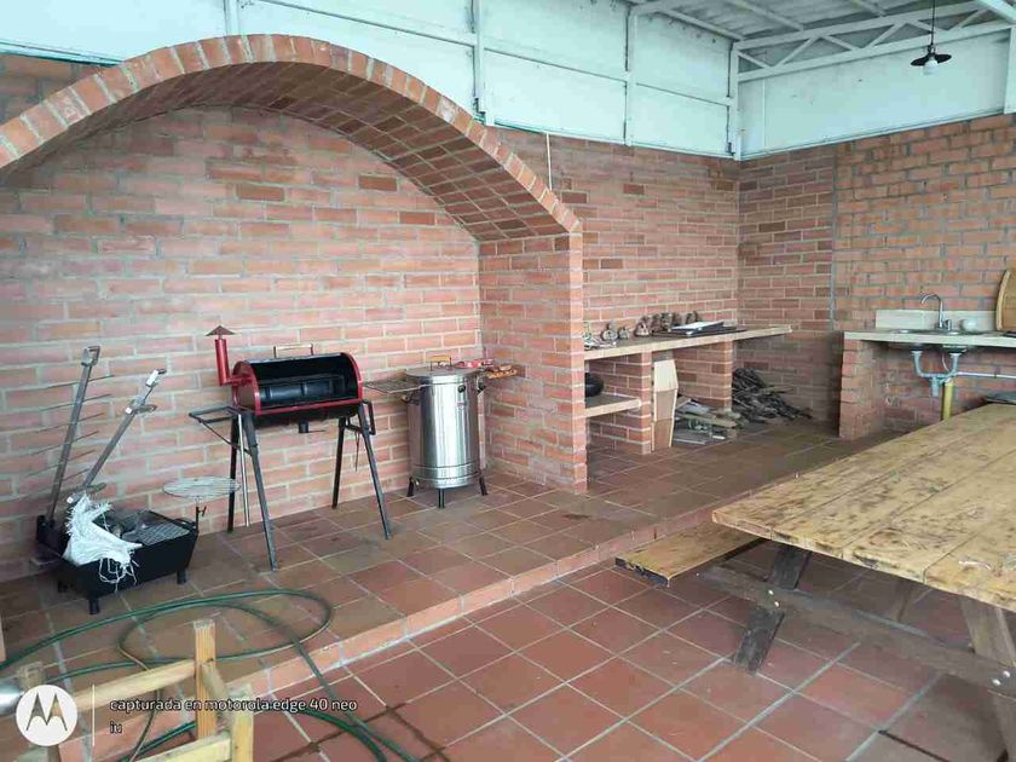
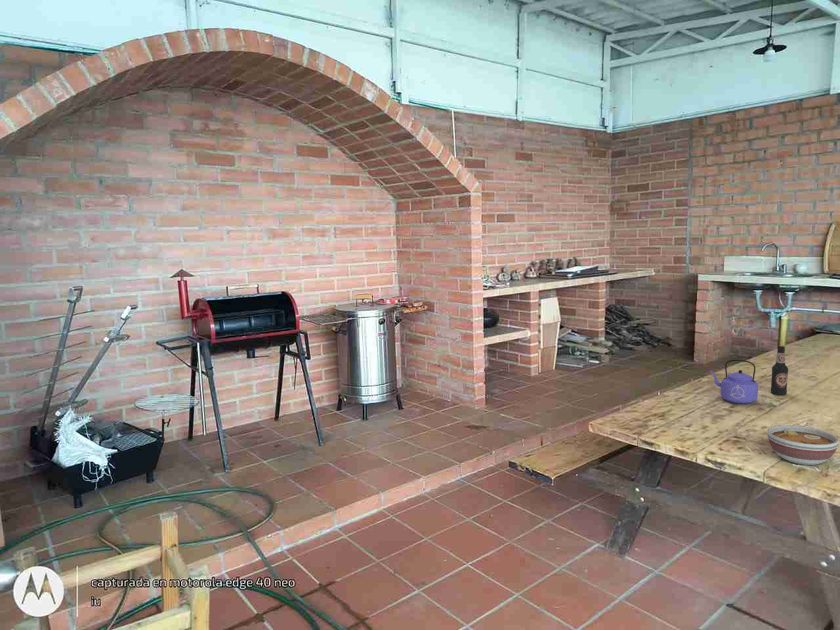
+ kettle [709,359,759,405]
+ bottle [770,345,789,396]
+ bowl [766,424,840,466]
